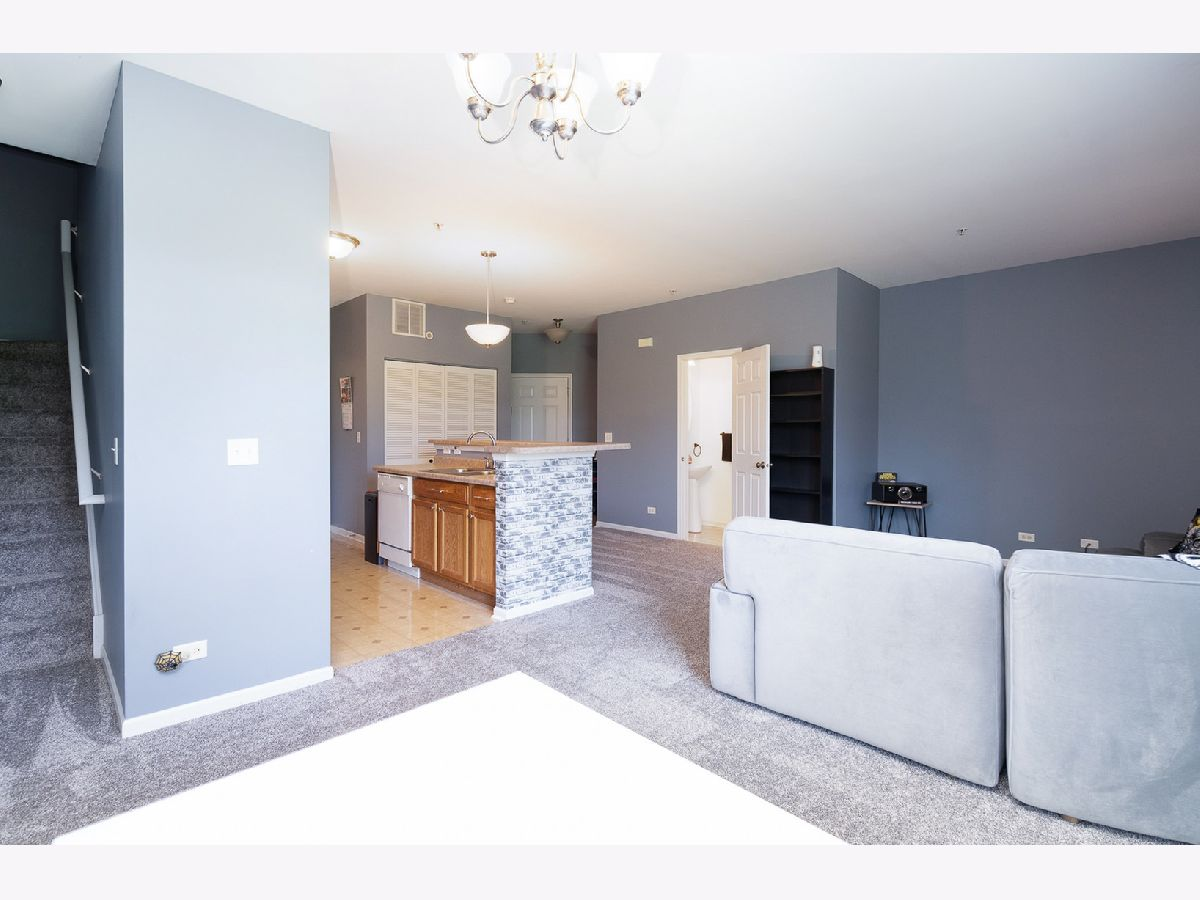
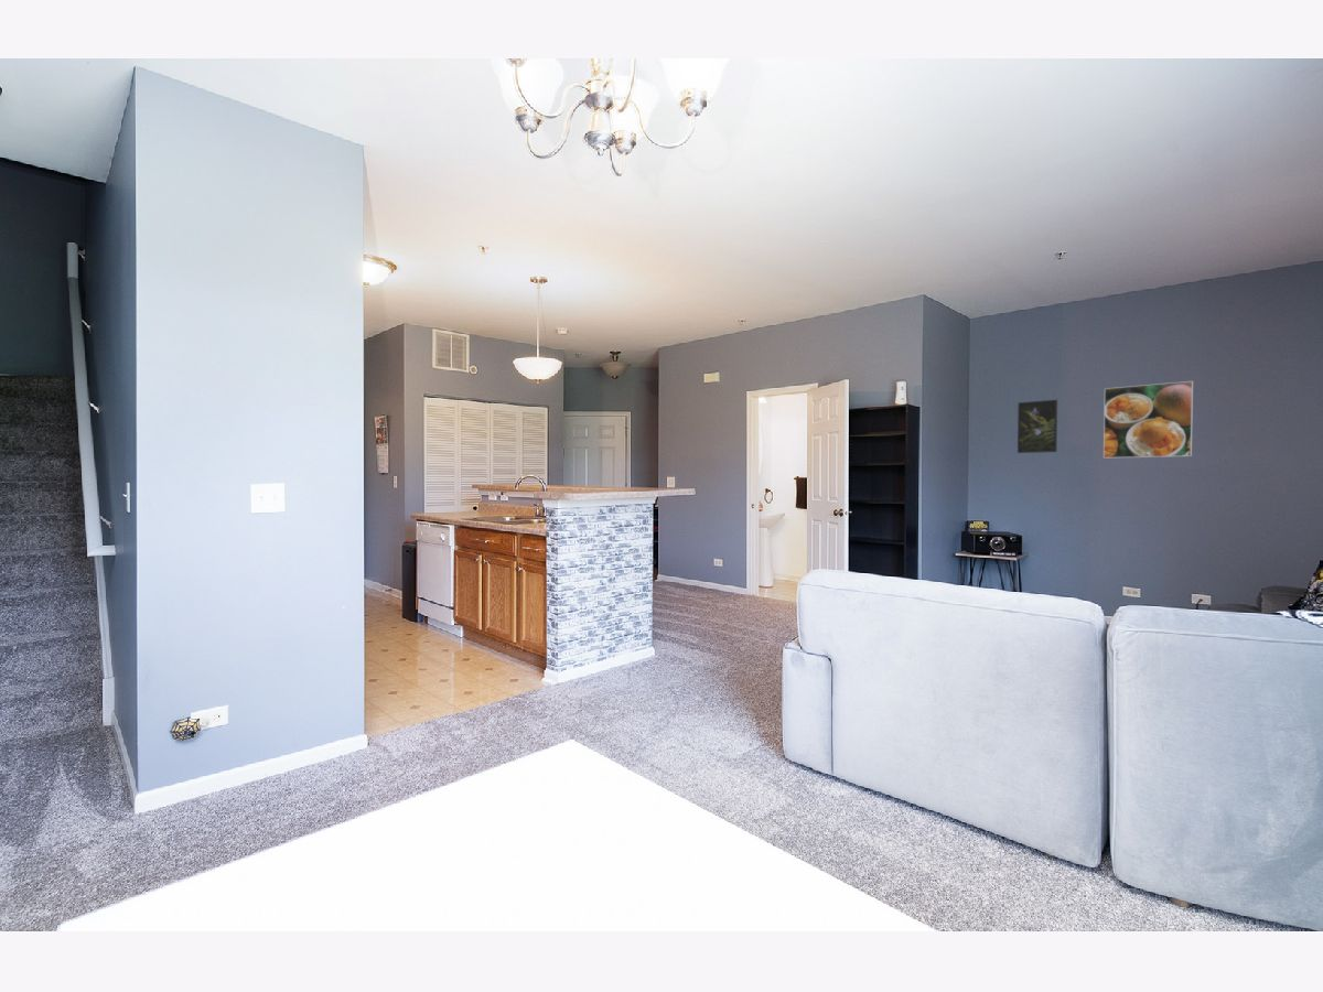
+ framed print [1017,399,1058,454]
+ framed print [1102,380,1194,460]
